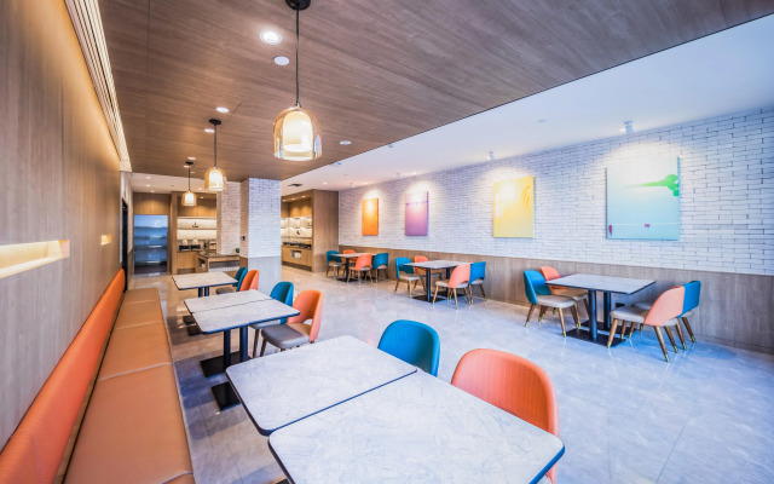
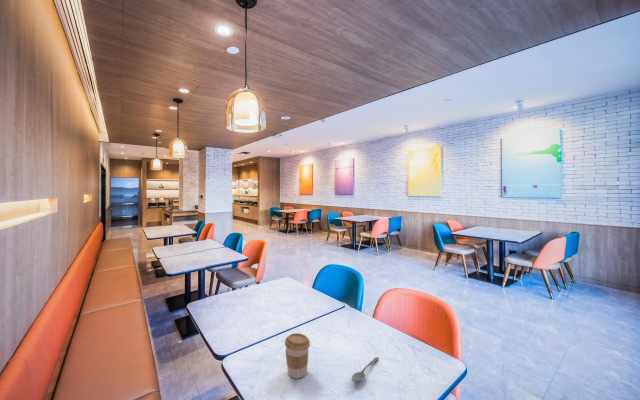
+ coffee cup [284,332,311,379]
+ spoon [351,356,380,382]
